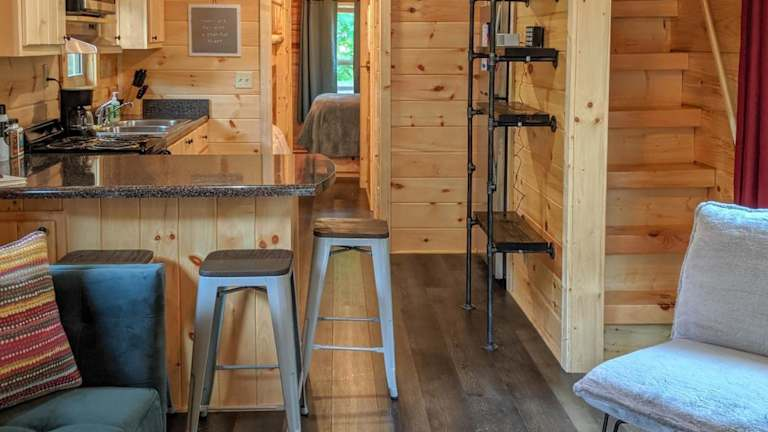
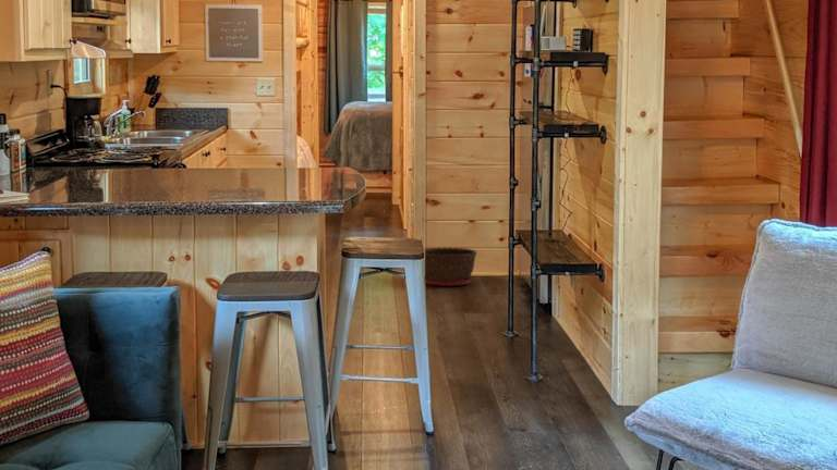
+ basket [424,246,477,287]
